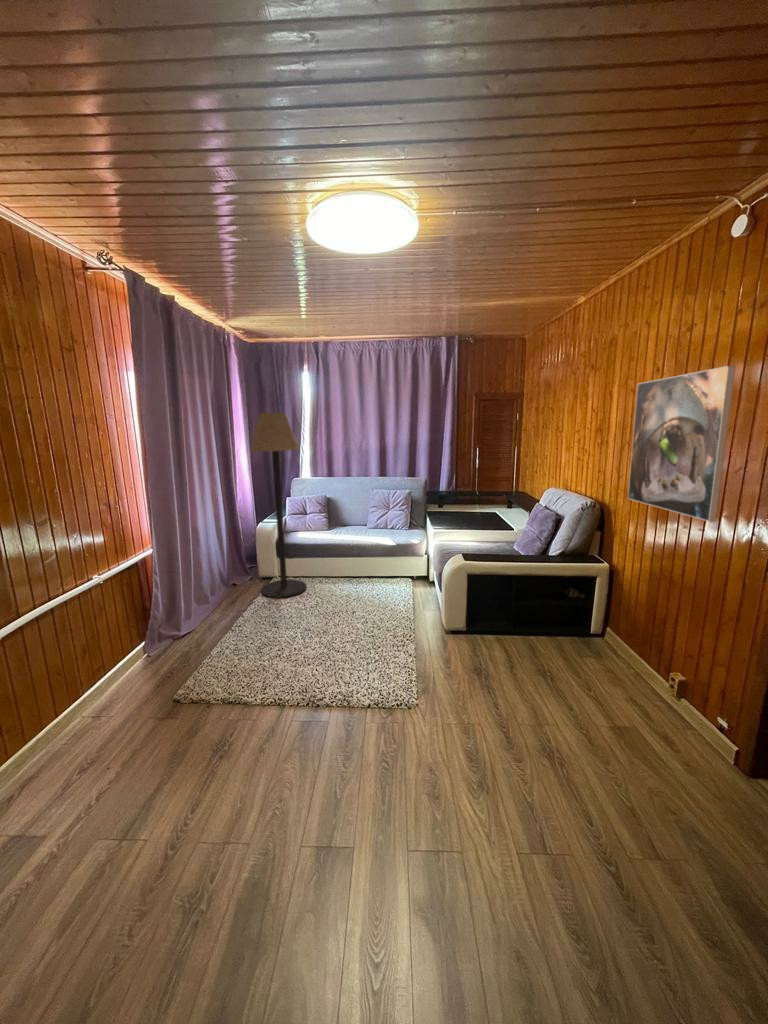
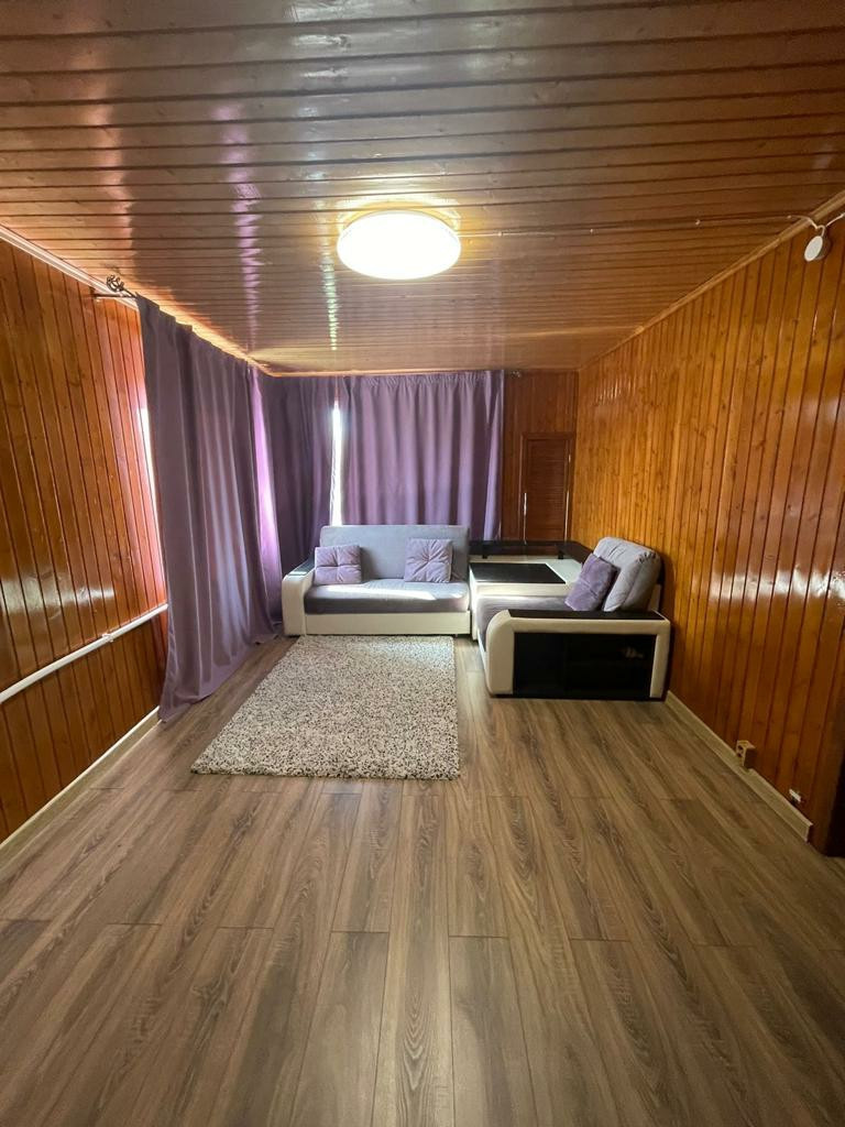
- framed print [627,365,737,523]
- floor lamp [249,412,307,599]
